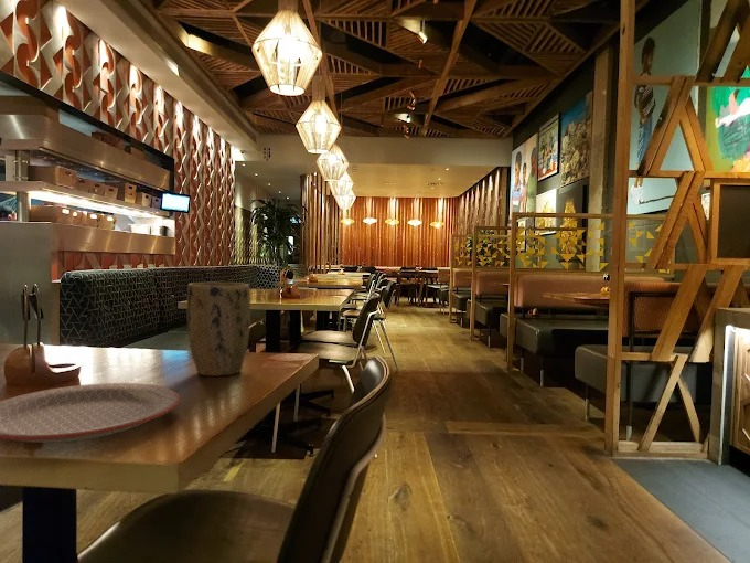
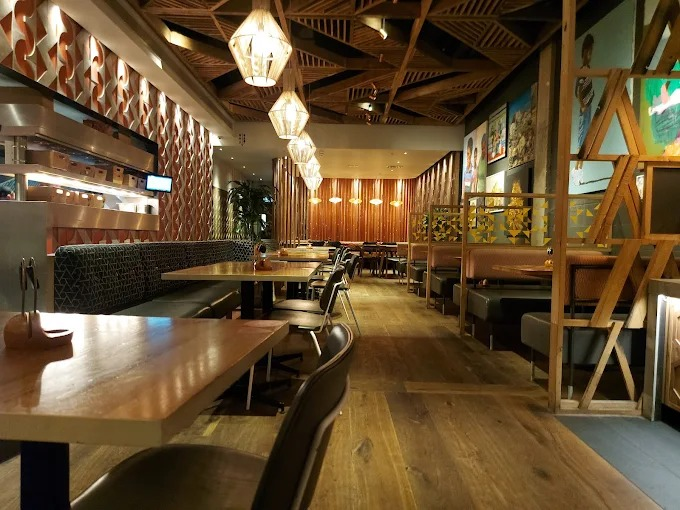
- plant pot [186,282,251,378]
- plate [0,382,181,444]
